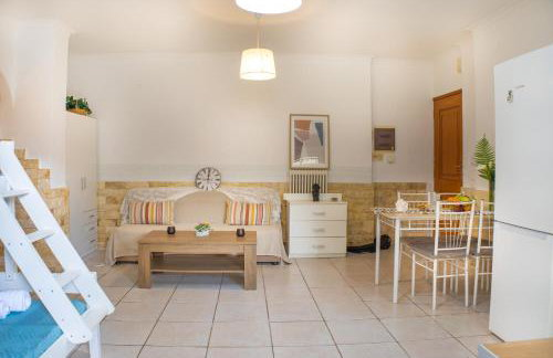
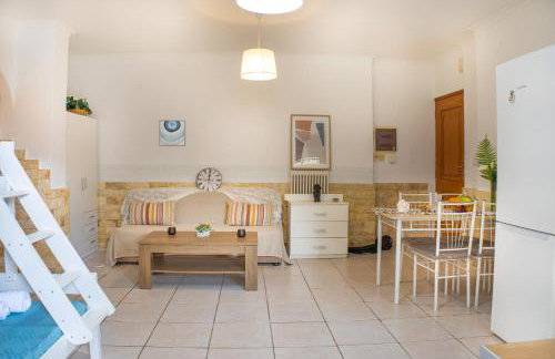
+ wall art [158,119,186,147]
